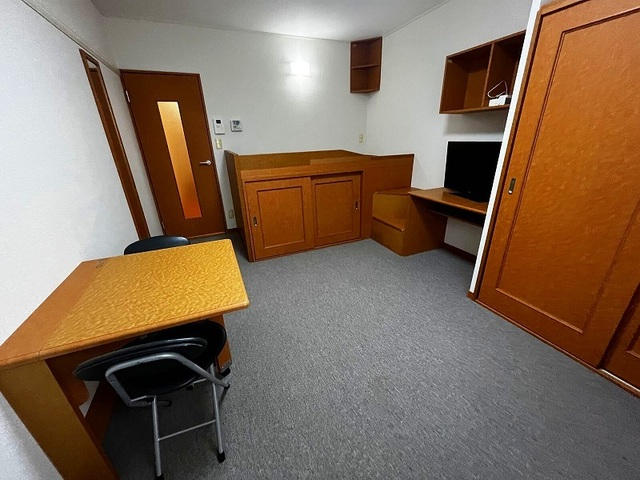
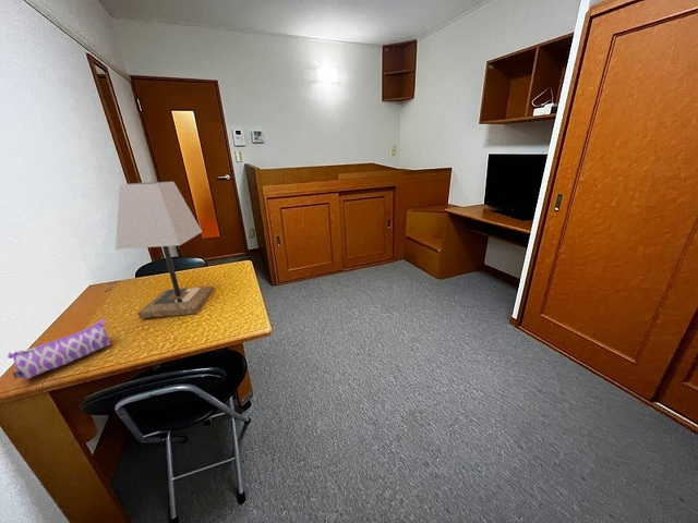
+ pencil case [7,319,111,380]
+ lamp [115,181,215,319]
